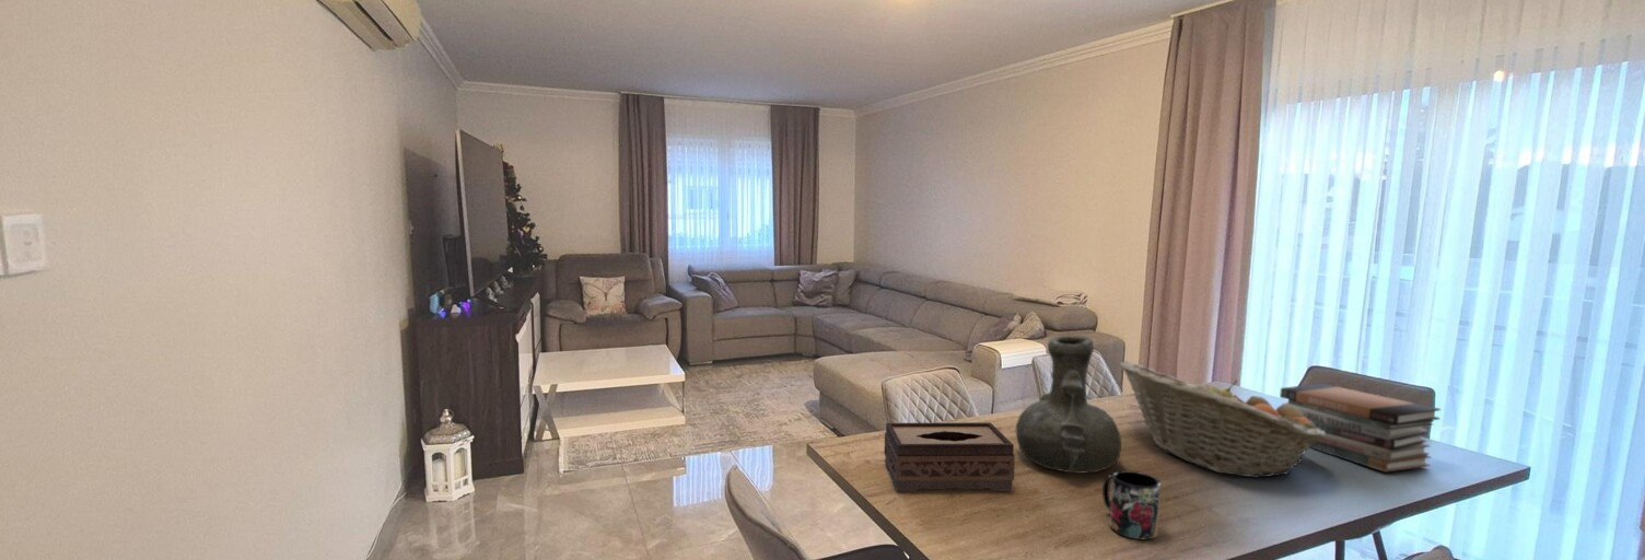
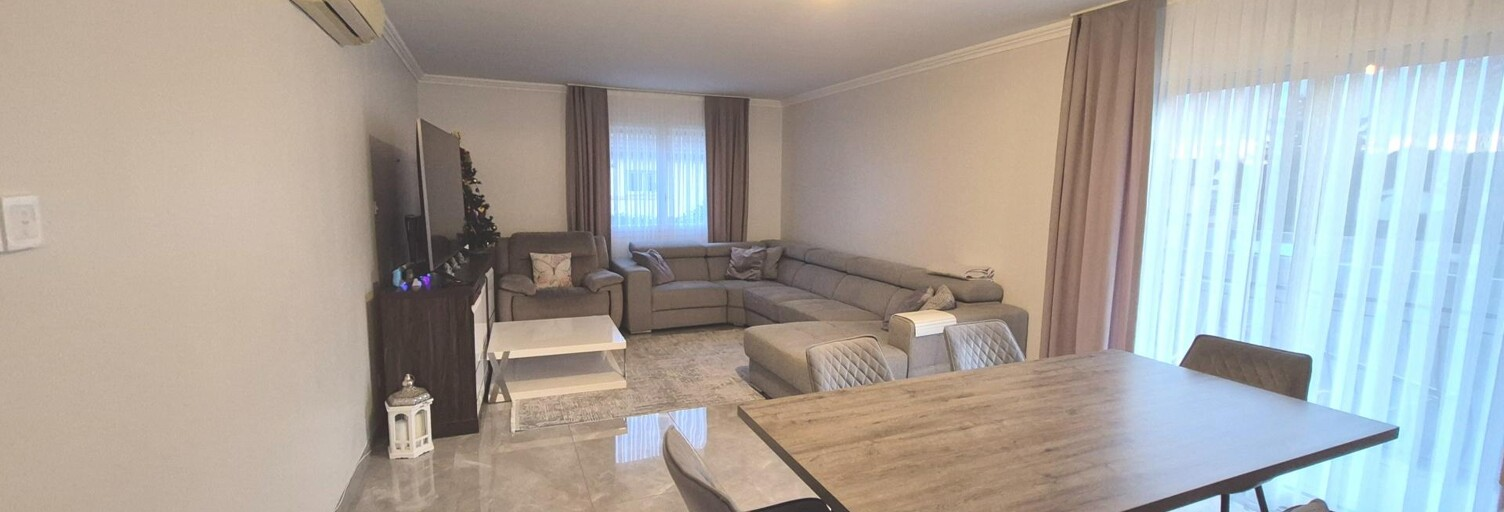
- book stack [1279,383,1442,474]
- fruit basket [1119,361,1327,478]
- tissue box [884,421,1016,492]
- vase [1015,335,1122,475]
- mug [1101,469,1162,540]
